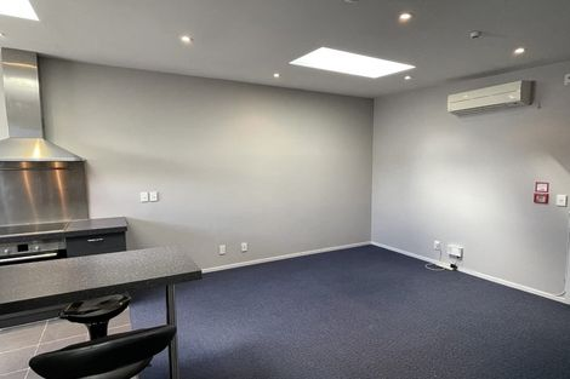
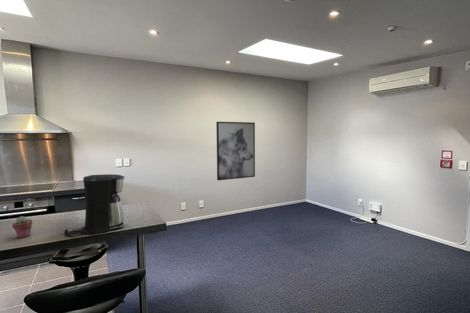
+ coffee maker [63,173,126,236]
+ potted succulent [11,215,33,239]
+ wall art [215,121,256,181]
